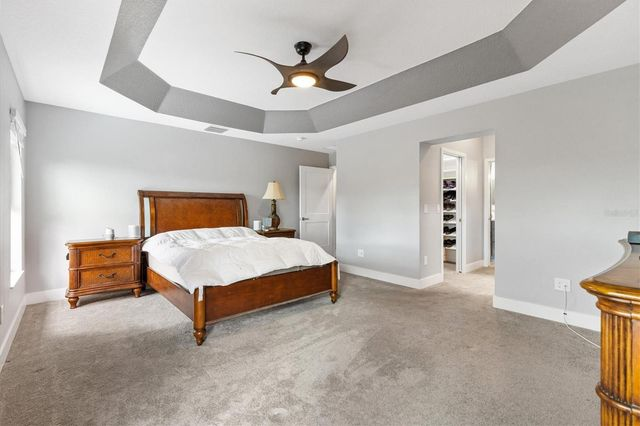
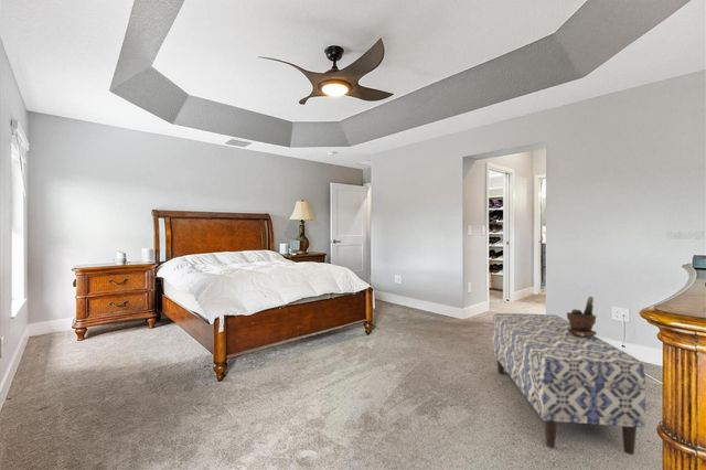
+ potted plant [566,295,598,337]
+ bench [492,312,646,456]
